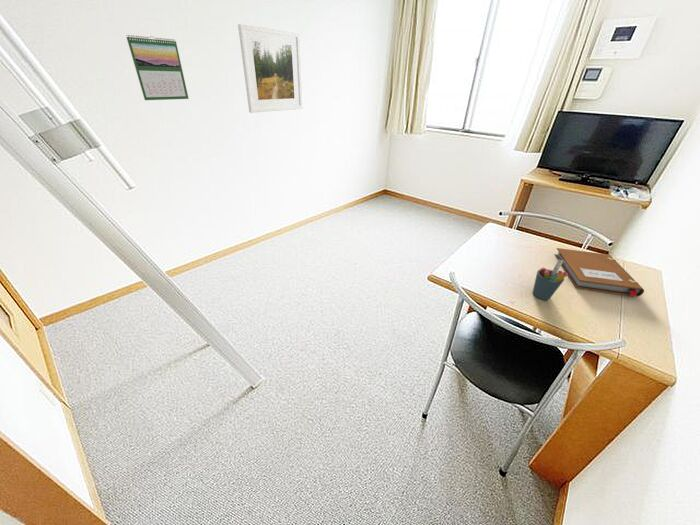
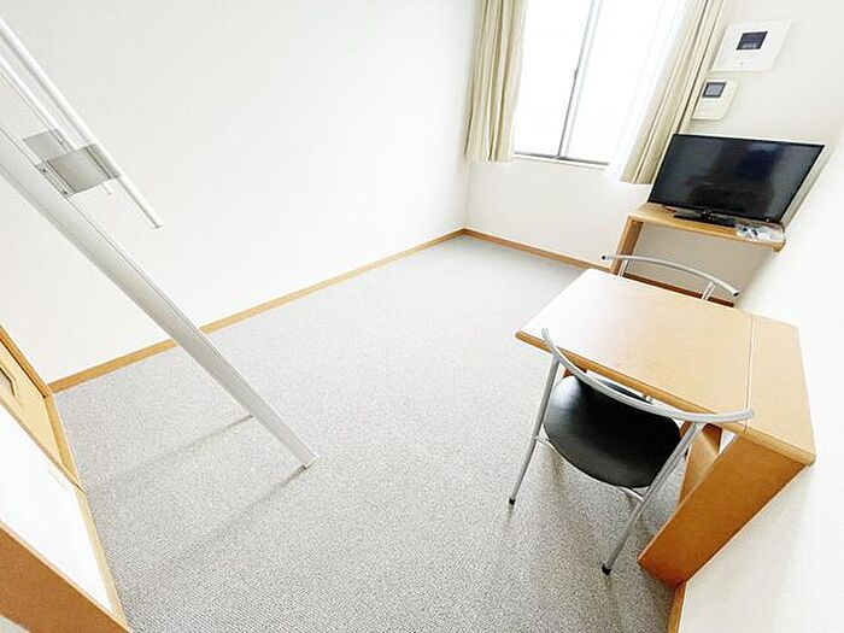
- notebook [554,247,645,297]
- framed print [237,23,304,114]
- calendar [125,34,189,101]
- pen holder [532,260,568,301]
